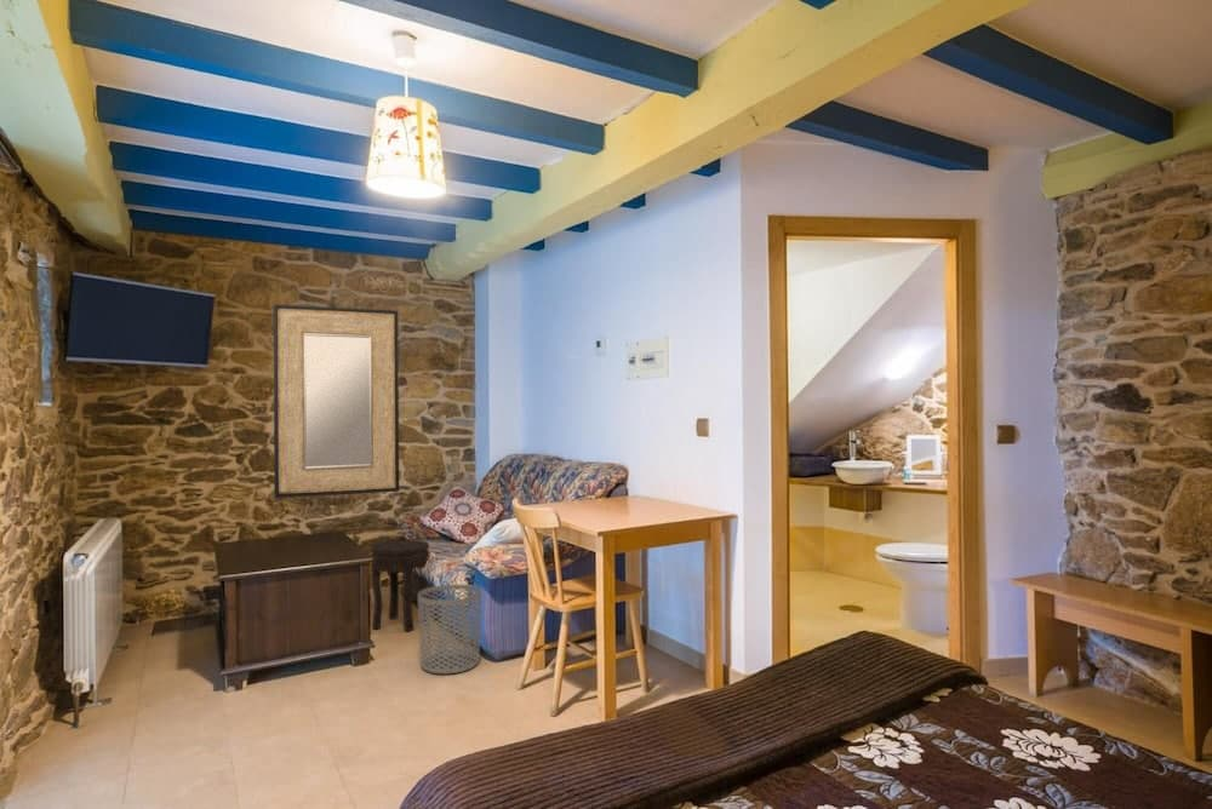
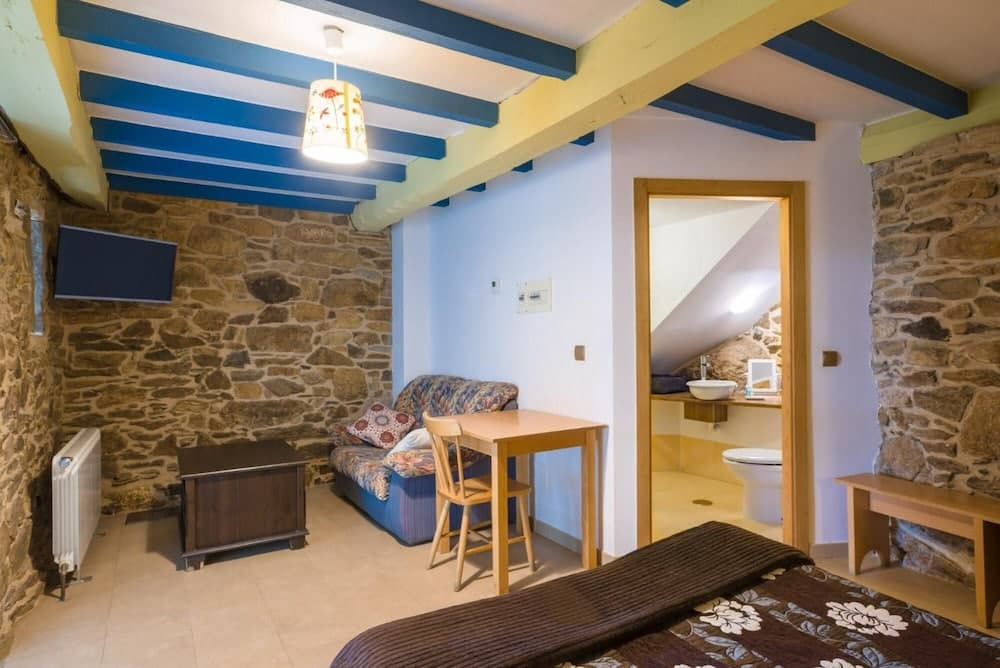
- side table [370,539,430,632]
- home mirror [273,303,400,499]
- waste bin [417,584,482,676]
